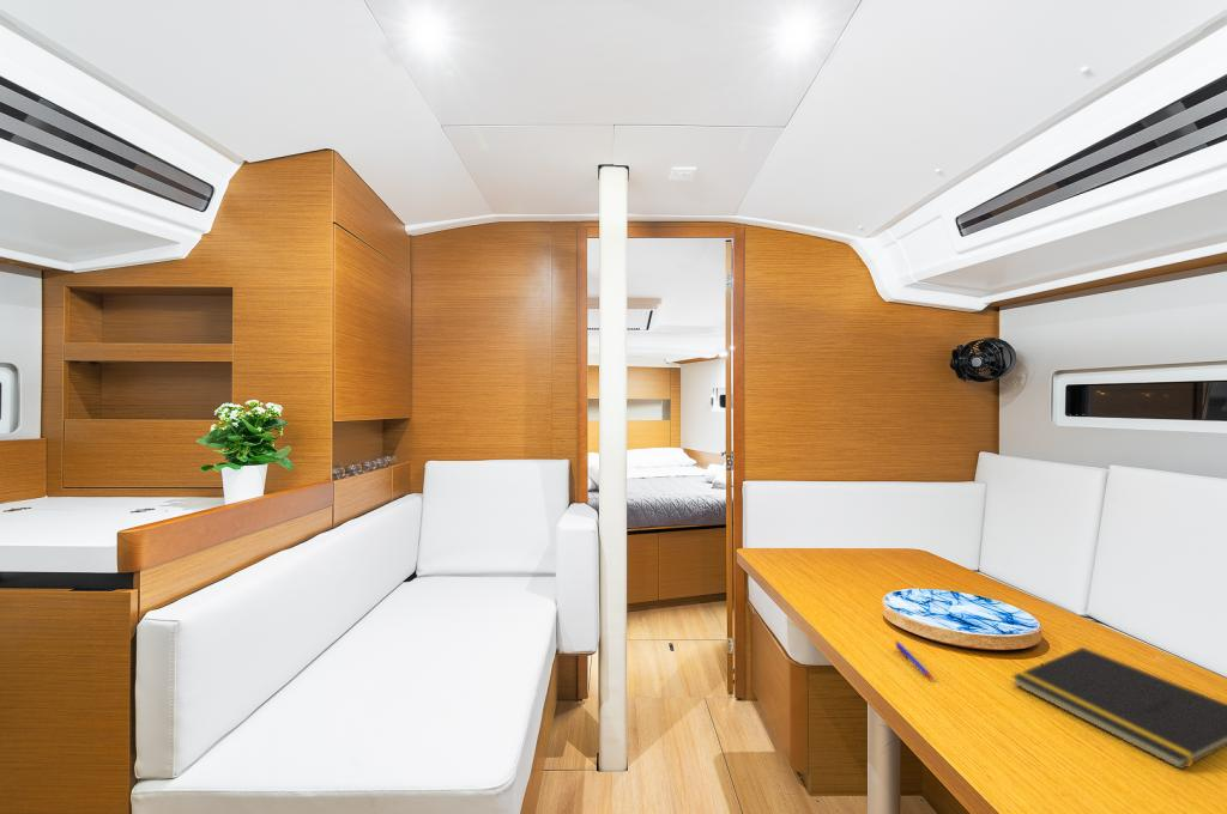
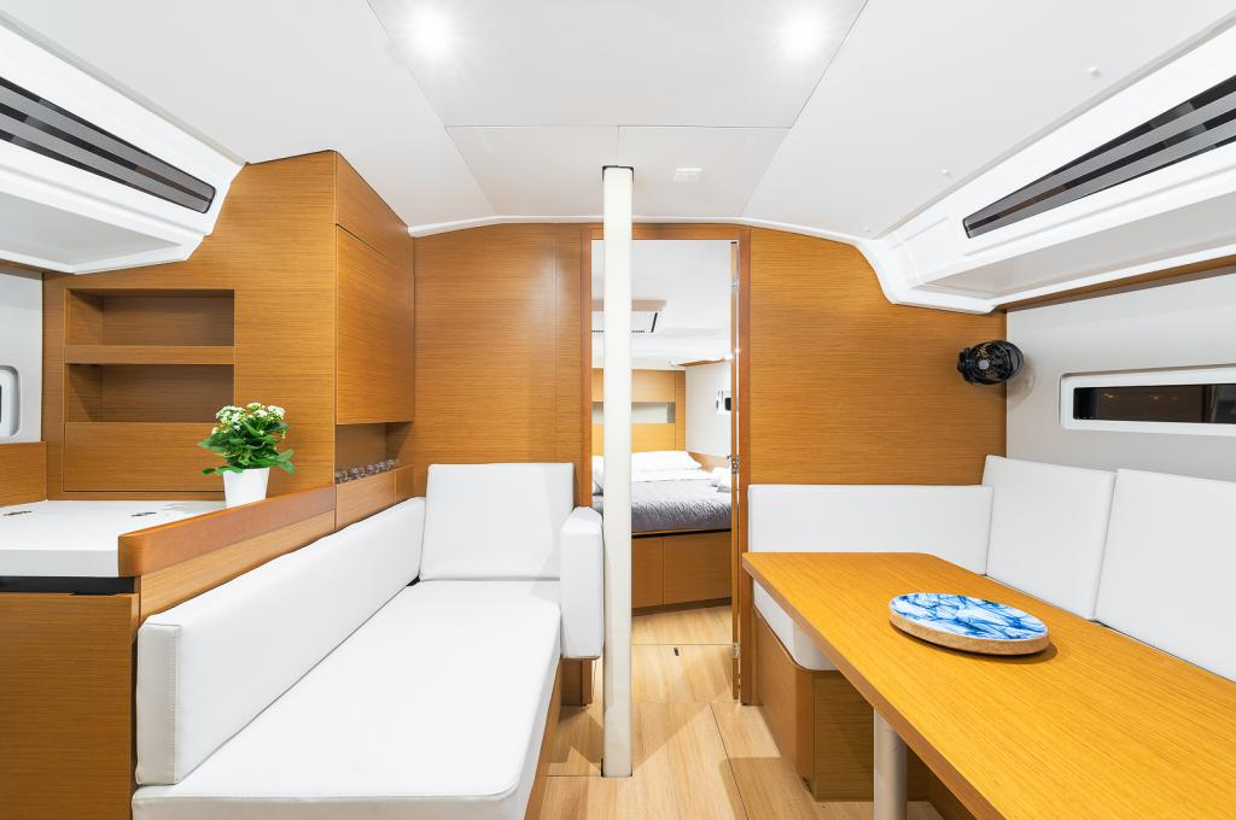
- notepad [1011,646,1227,771]
- pen [894,640,935,681]
